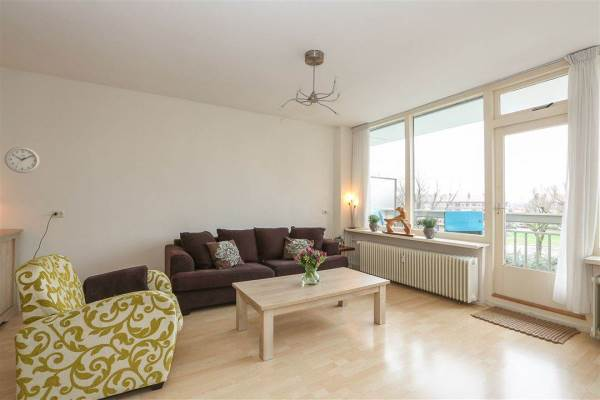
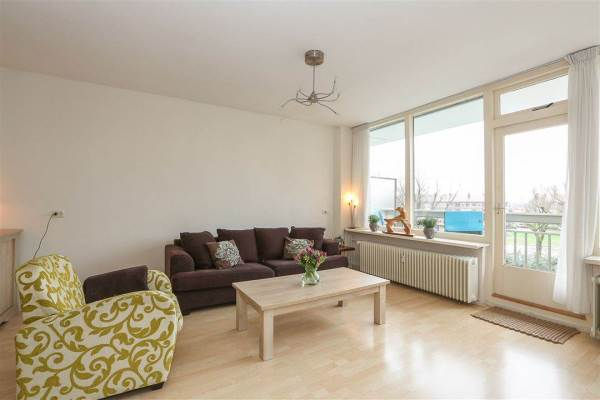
- wall clock [4,146,41,174]
